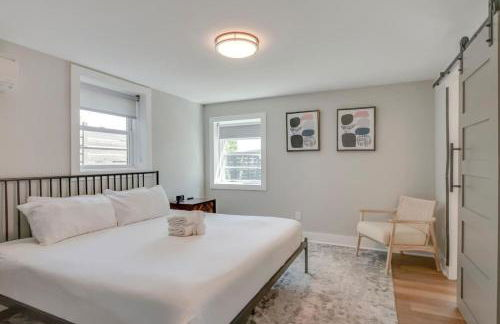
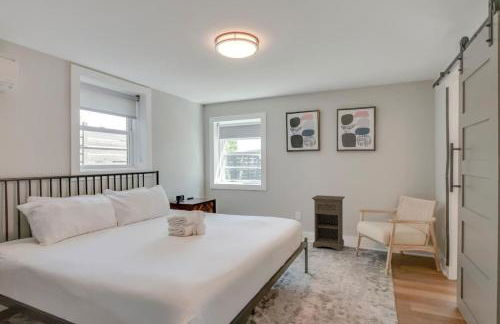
+ nightstand [311,194,346,252]
